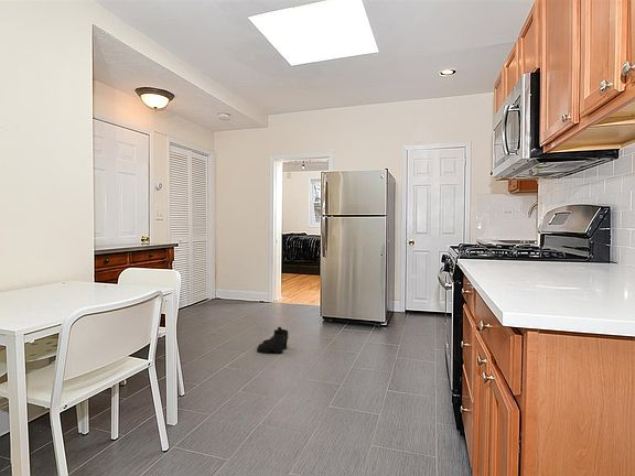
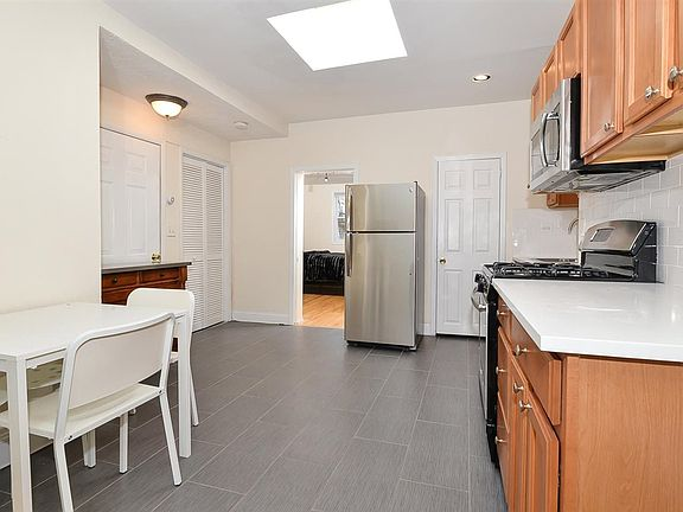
- boots [256,326,290,354]
